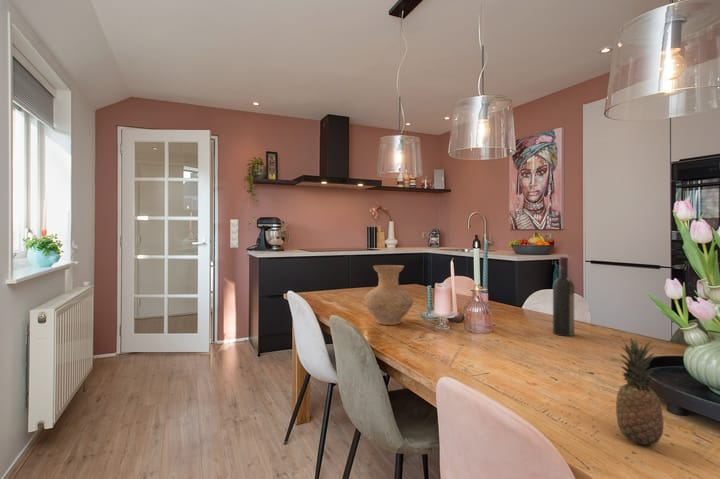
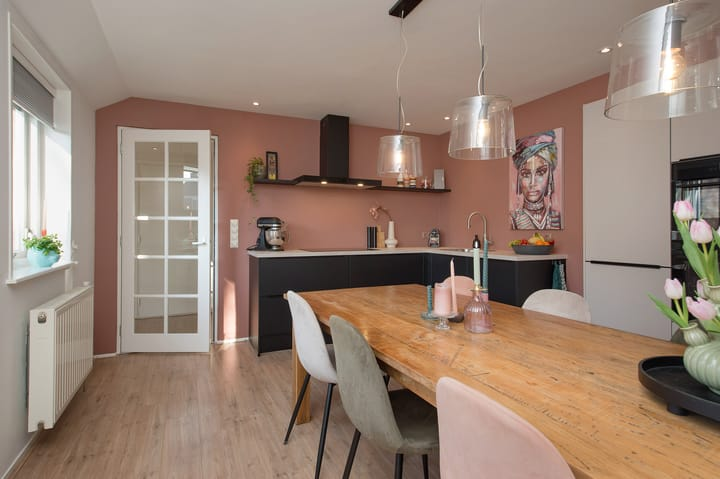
- wine bottle [552,256,575,337]
- vase [363,264,414,326]
- fruit [615,337,665,448]
